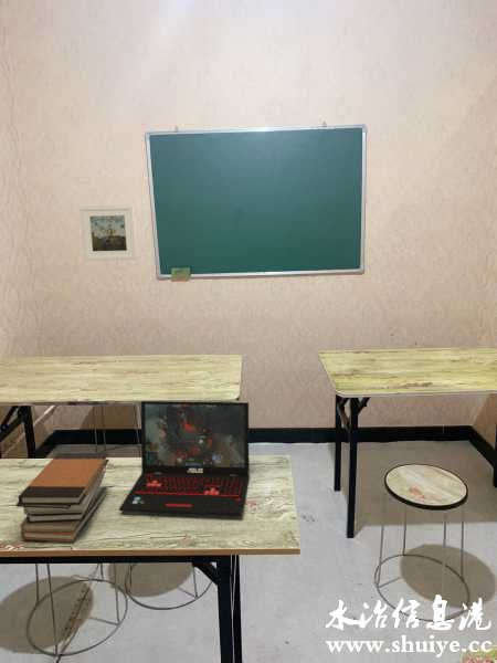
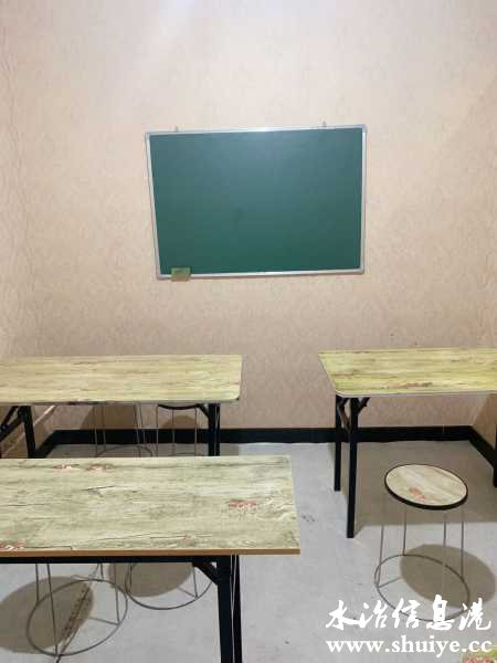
- laptop [118,400,251,516]
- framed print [78,204,138,262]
- book stack [15,452,110,543]
